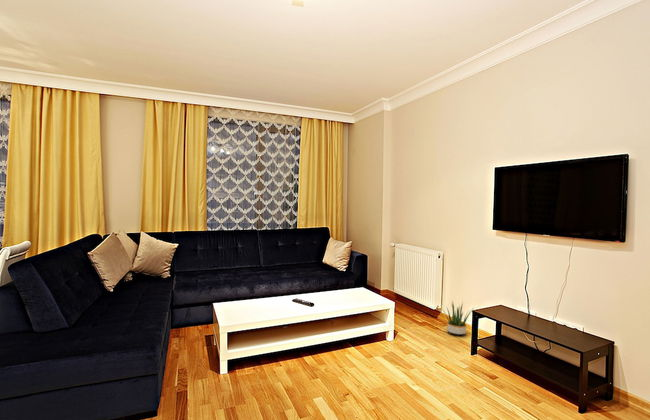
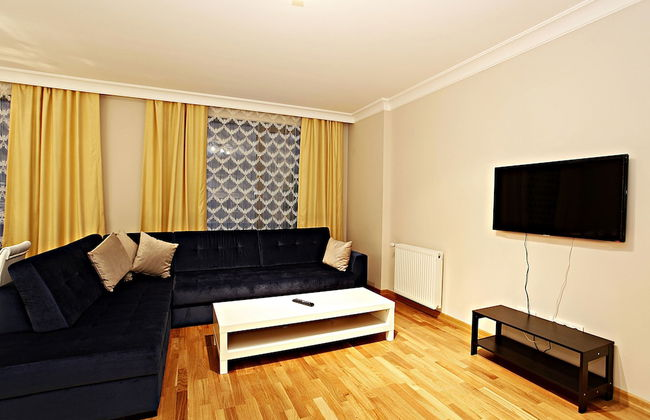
- potted plant [442,300,475,336]
